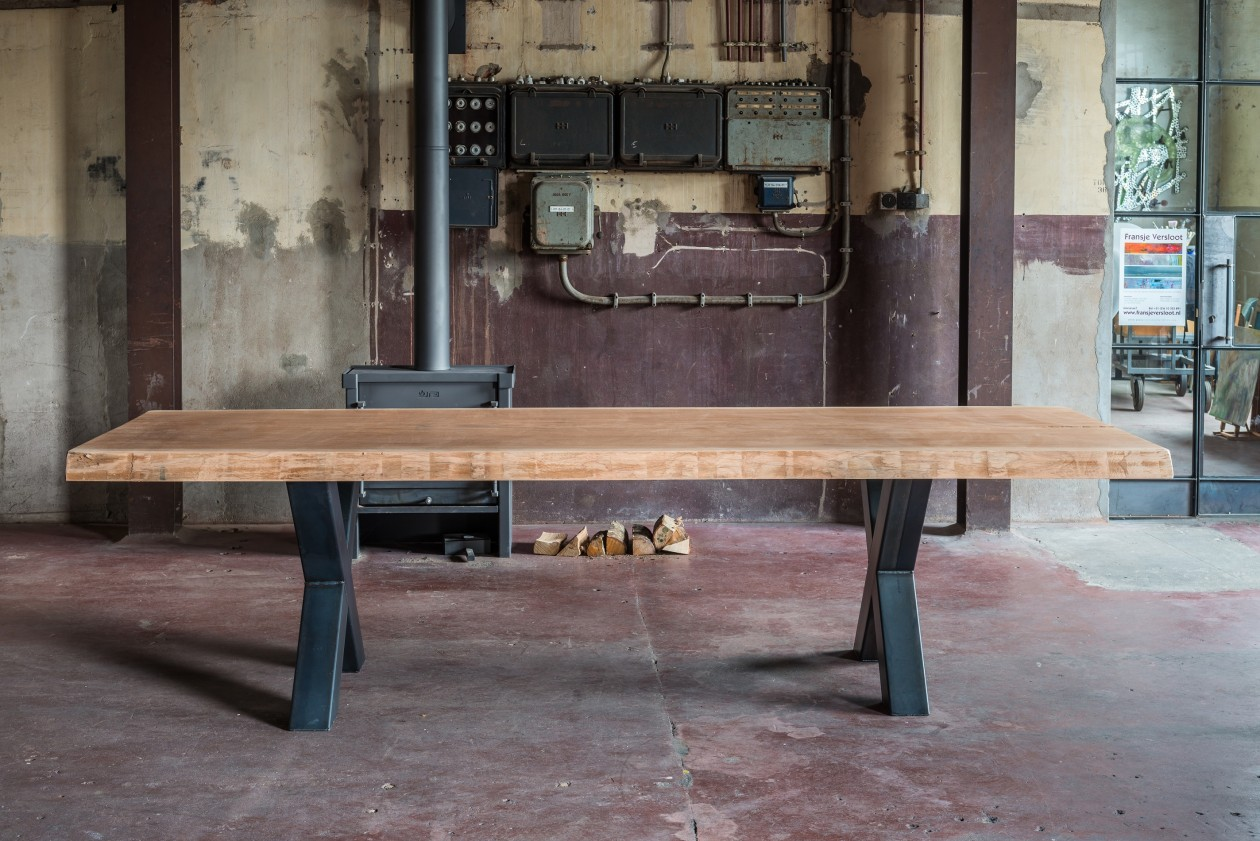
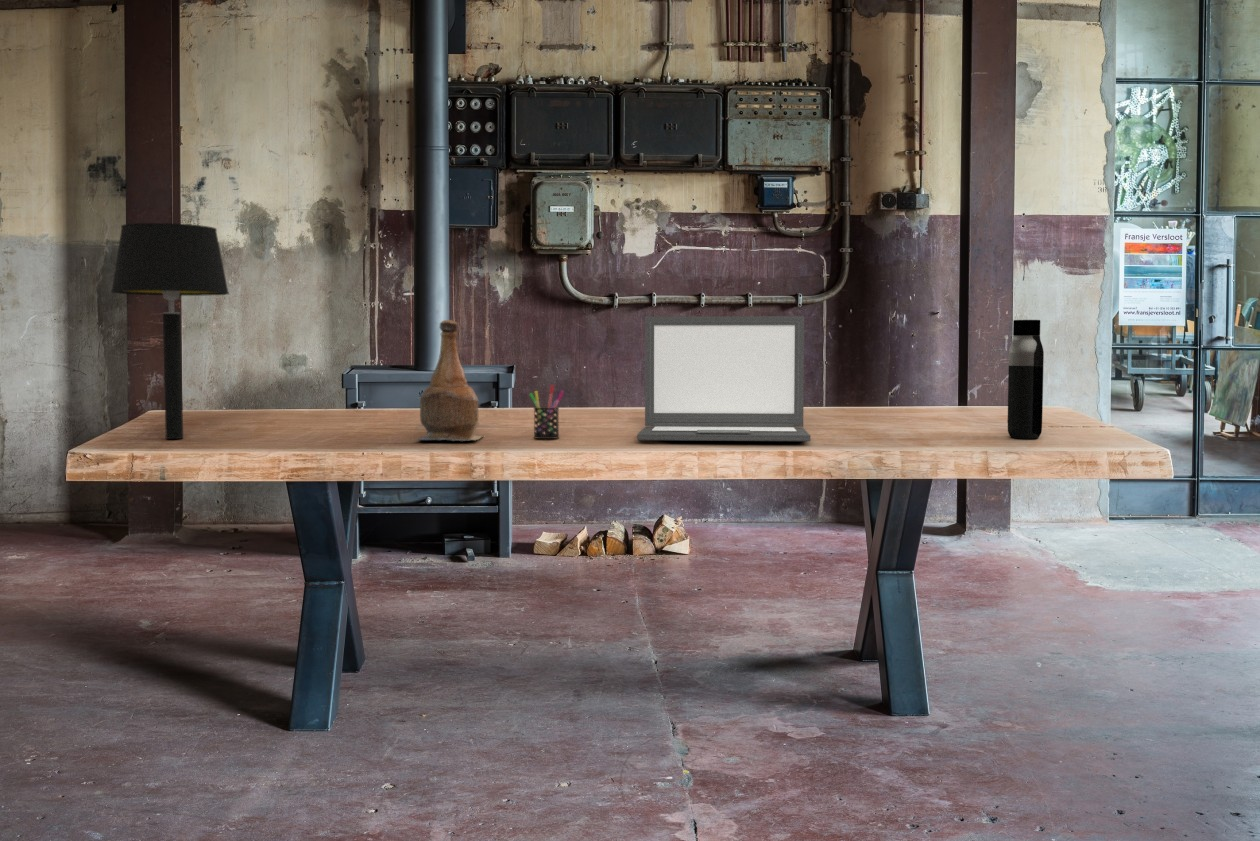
+ pen holder [528,384,565,440]
+ table lamp [110,222,230,440]
+ water bottle [1007,319,1045,440]
+ laptop [636,315,812,442]
+ bottle [415,319,483,442]
